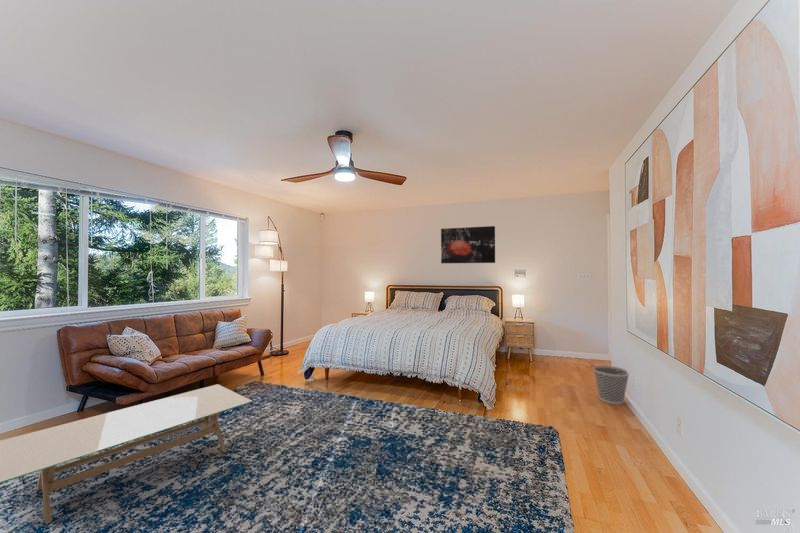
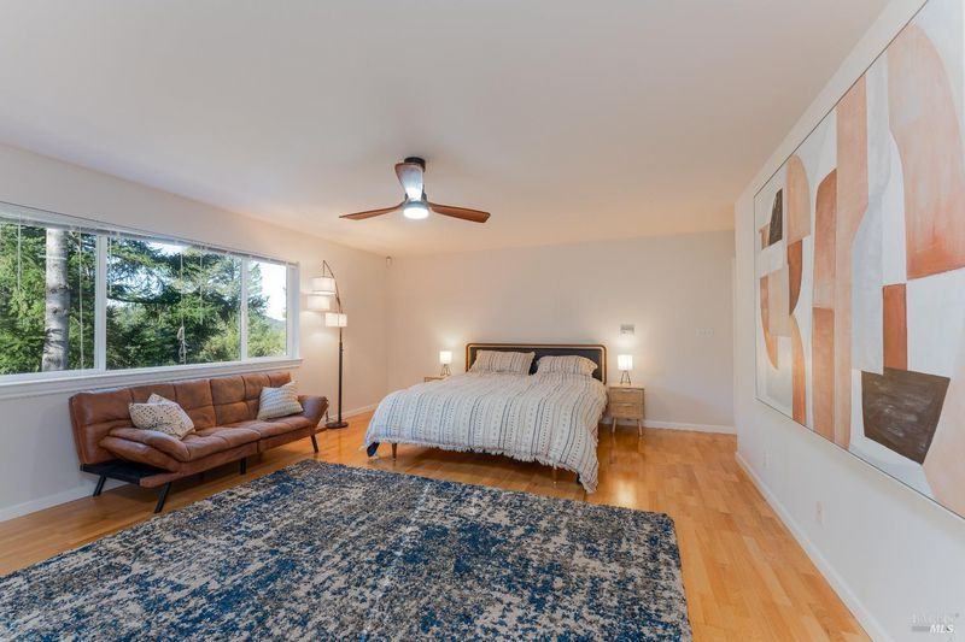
- wall art [440,225,496,264]
- coffee table [0,383,253,525]
- wastebasket [592,365,630,405]
